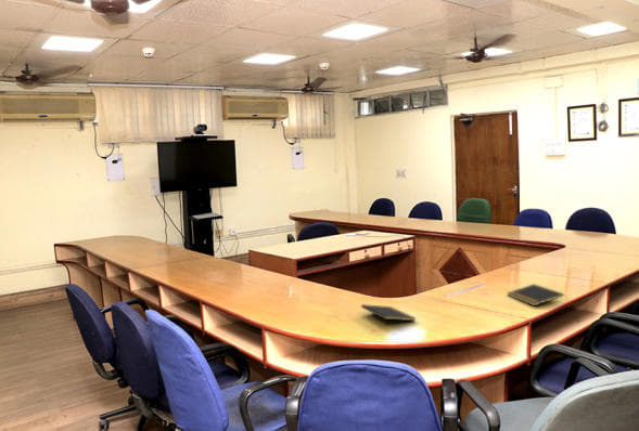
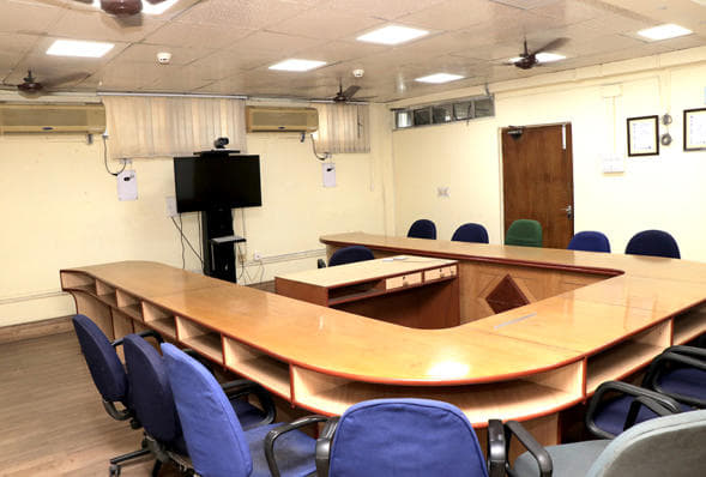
- notepad [360,303,417,327]
- notepad [506,283,565,306]
